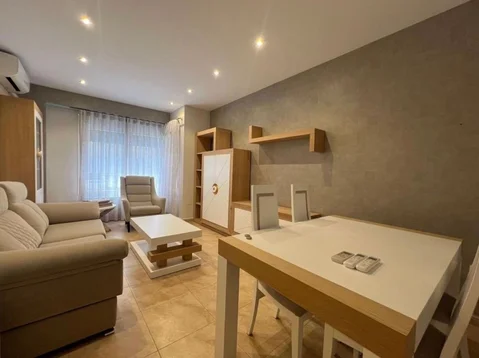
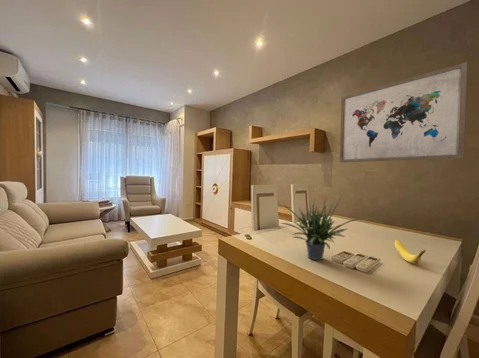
+ wall art [339,61,468,163]
+ potted plant [280,191,362,261]
+ banana [394,239,427,265]
